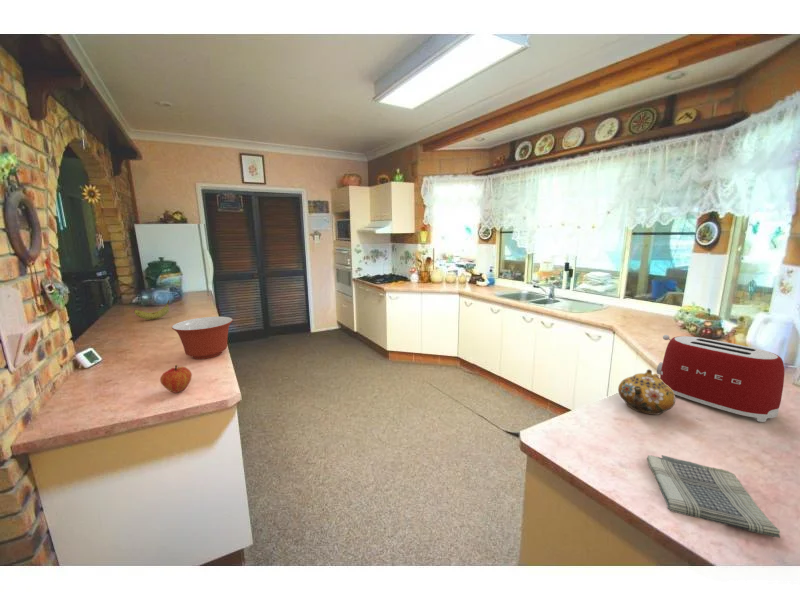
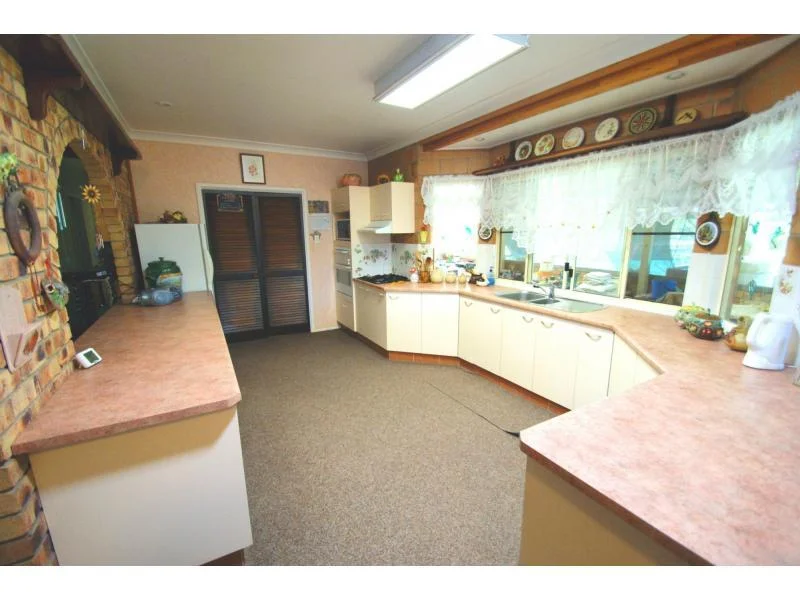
- mixing bowl [171,316,234,360]
- teapot [617,368,677,416]
- toaster [656,334,785,423]
- fruit [159,364,193,394]
- dish towel [646,454,781,539]
- fruit [133,299,170,320]
